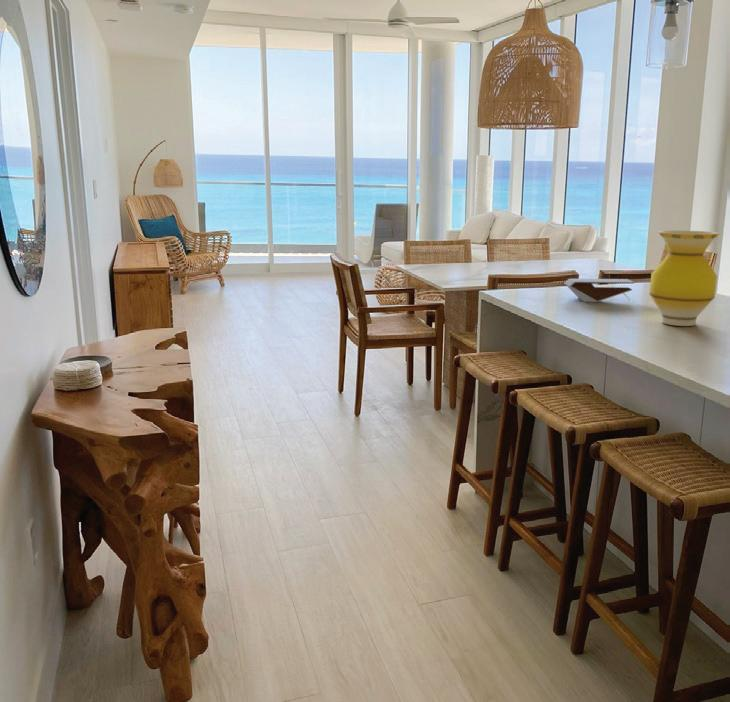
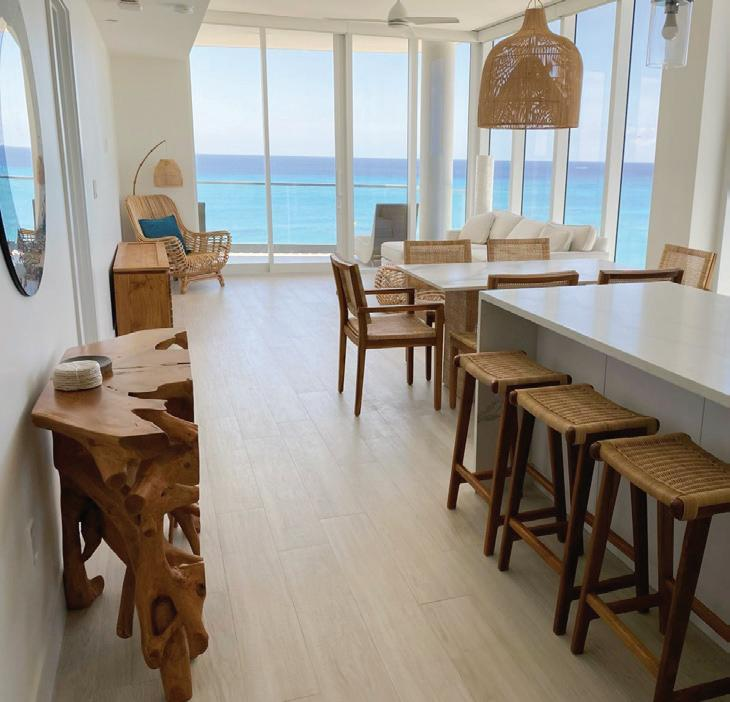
- vase [648,229,721,327]
- decorative bowl [563,278,635,303]
